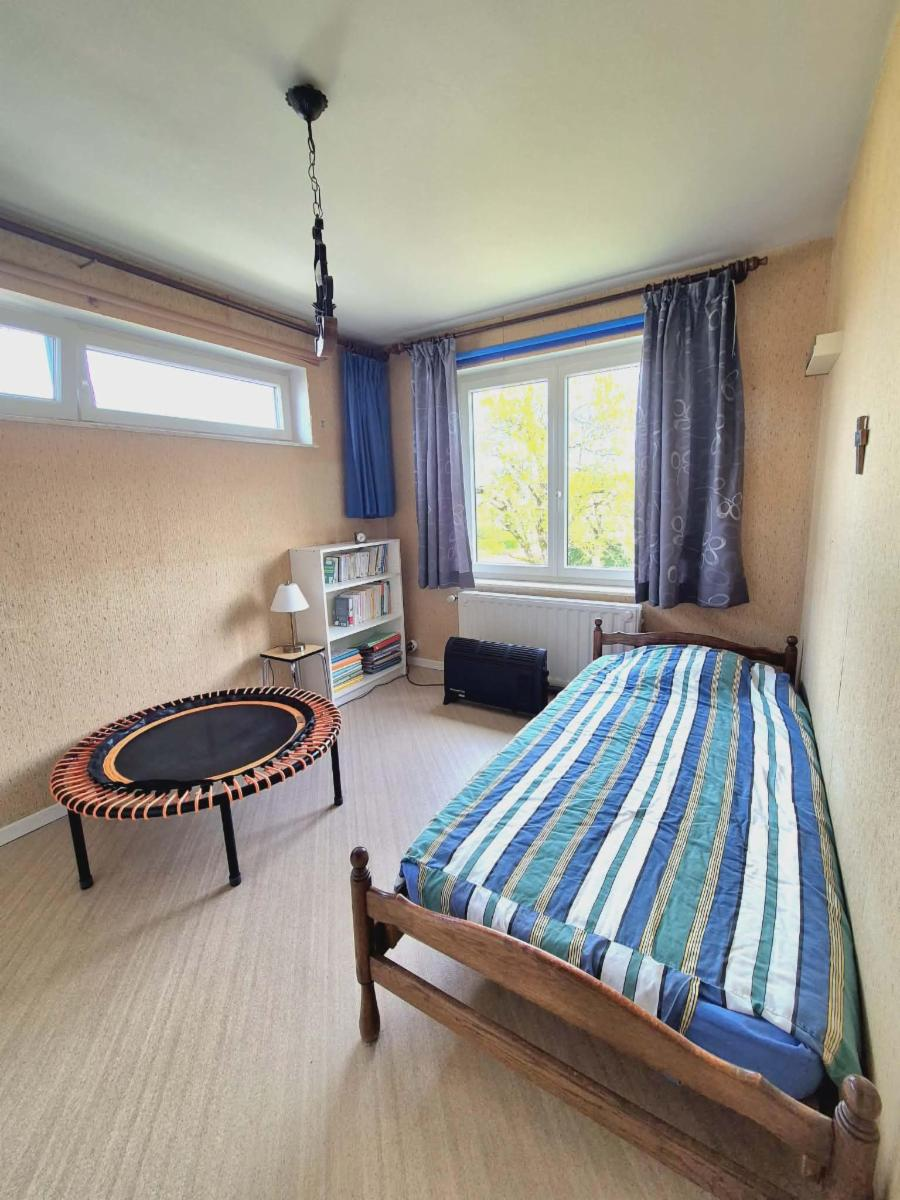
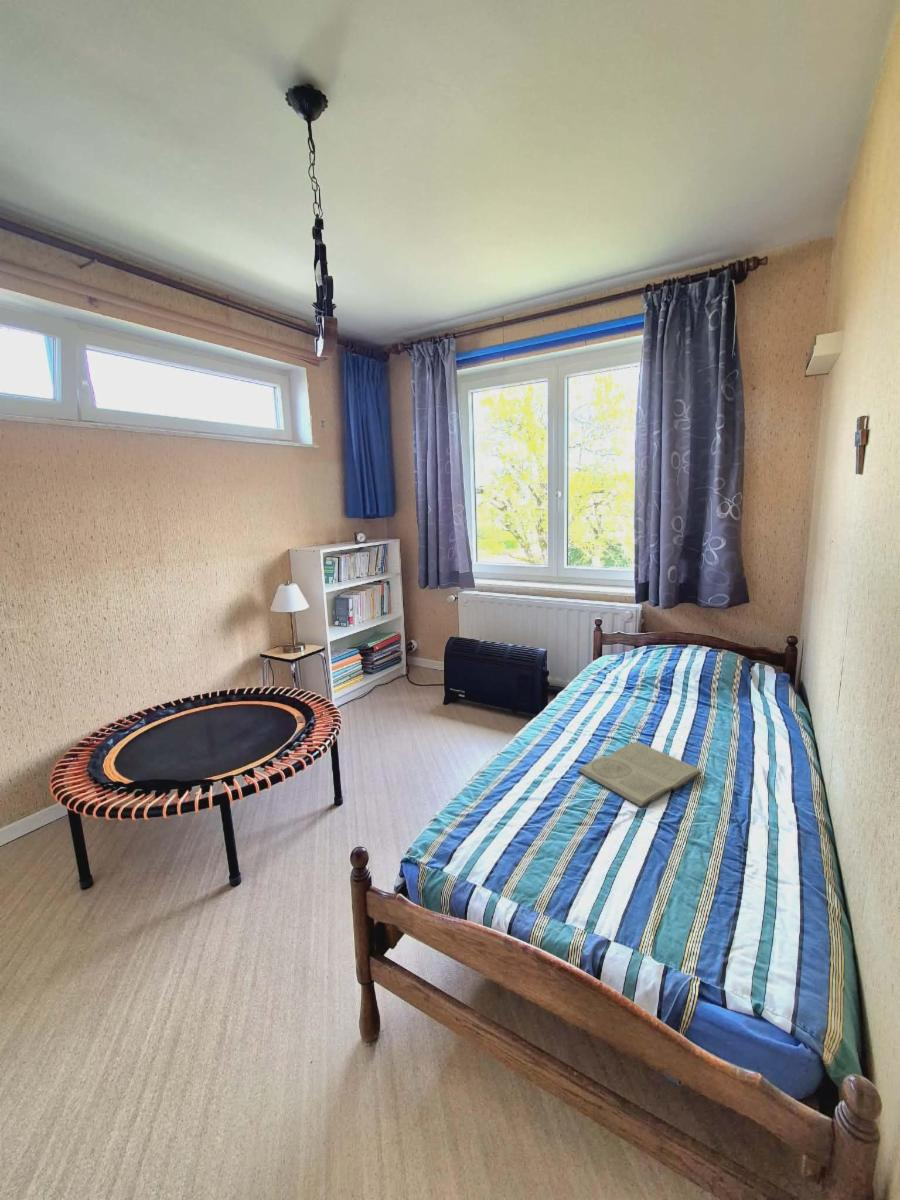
+ book [576,741,703,809]
